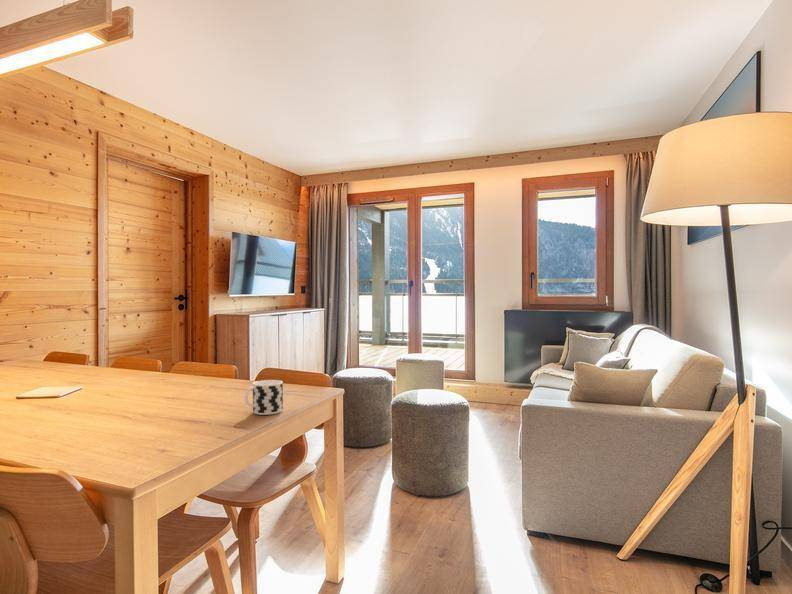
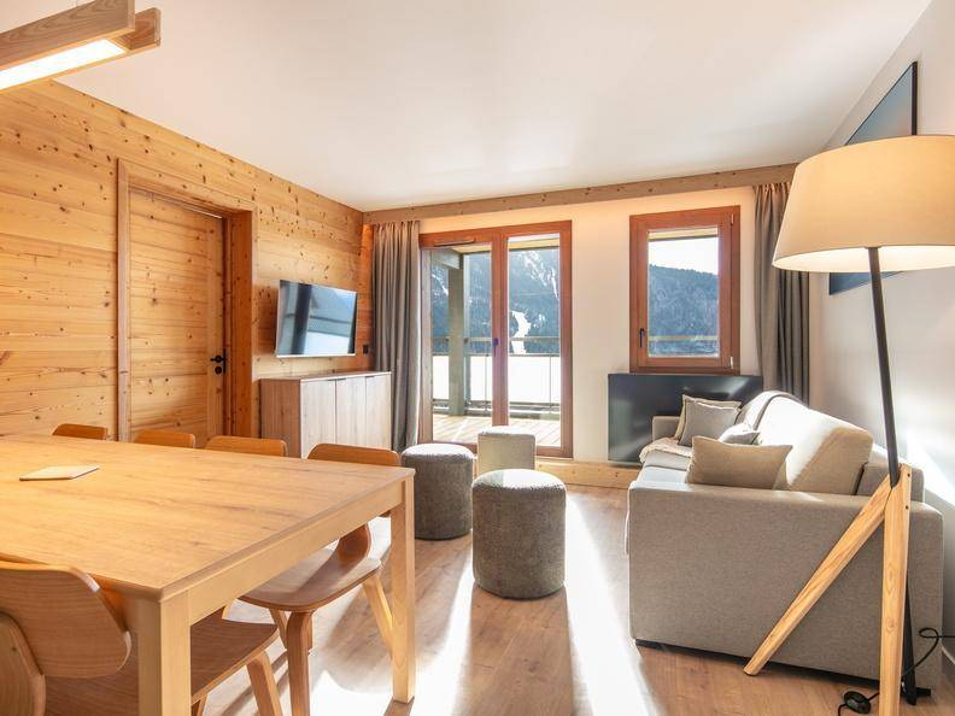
- cup [243,379,284,416]
